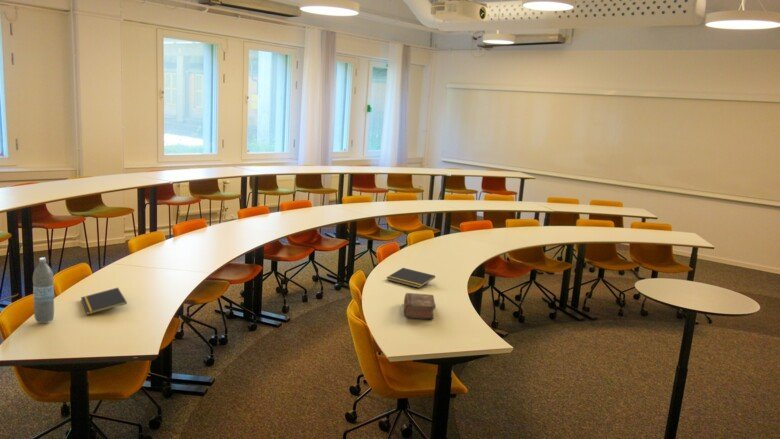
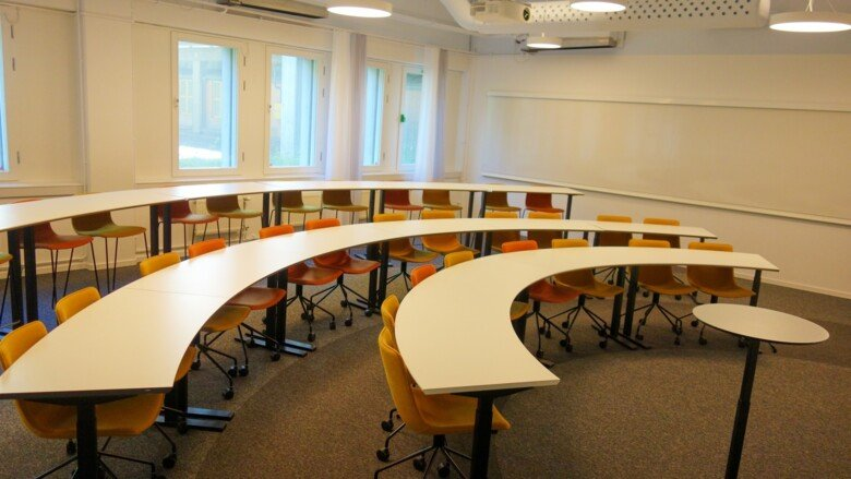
- water bottle [32,257,55,324]
- notepad [80,287,128,316]
- notepad [385,267,436,289]
- book [403,292,437,320]
